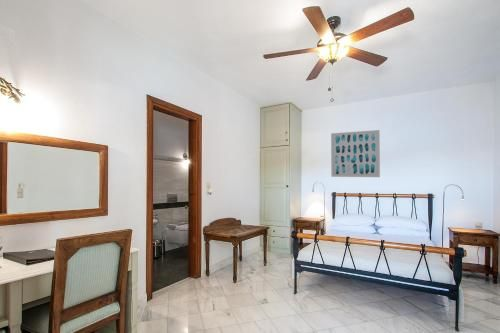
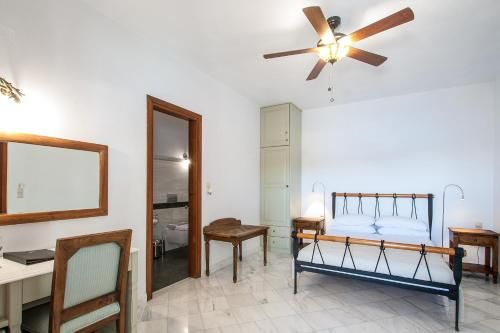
- wall art [330,129,381,178]
